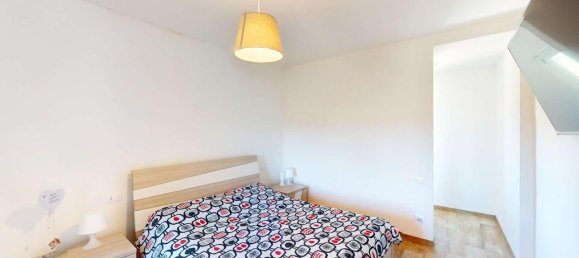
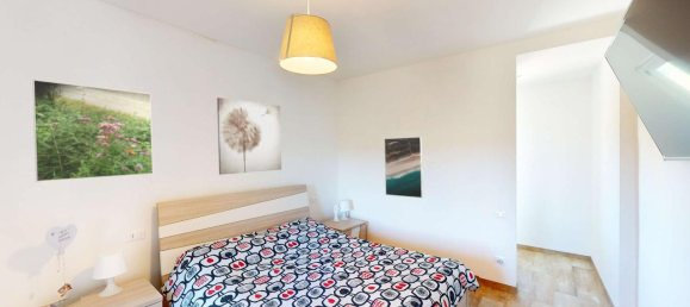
+ wall art [216,96,282,176]
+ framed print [31,79,154,182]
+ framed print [384,136,424,199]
